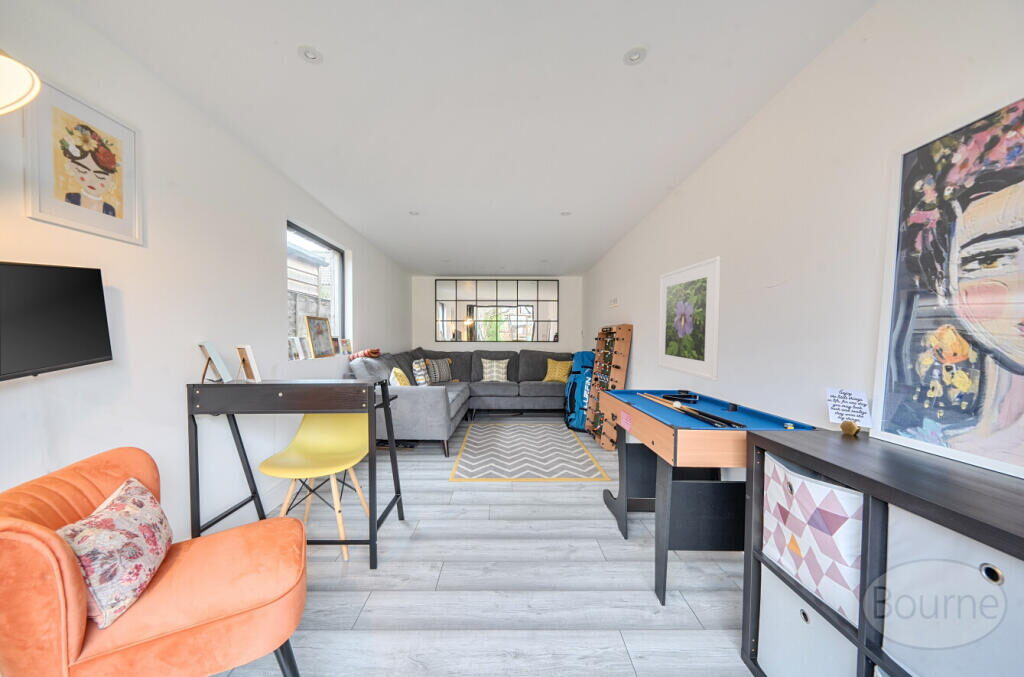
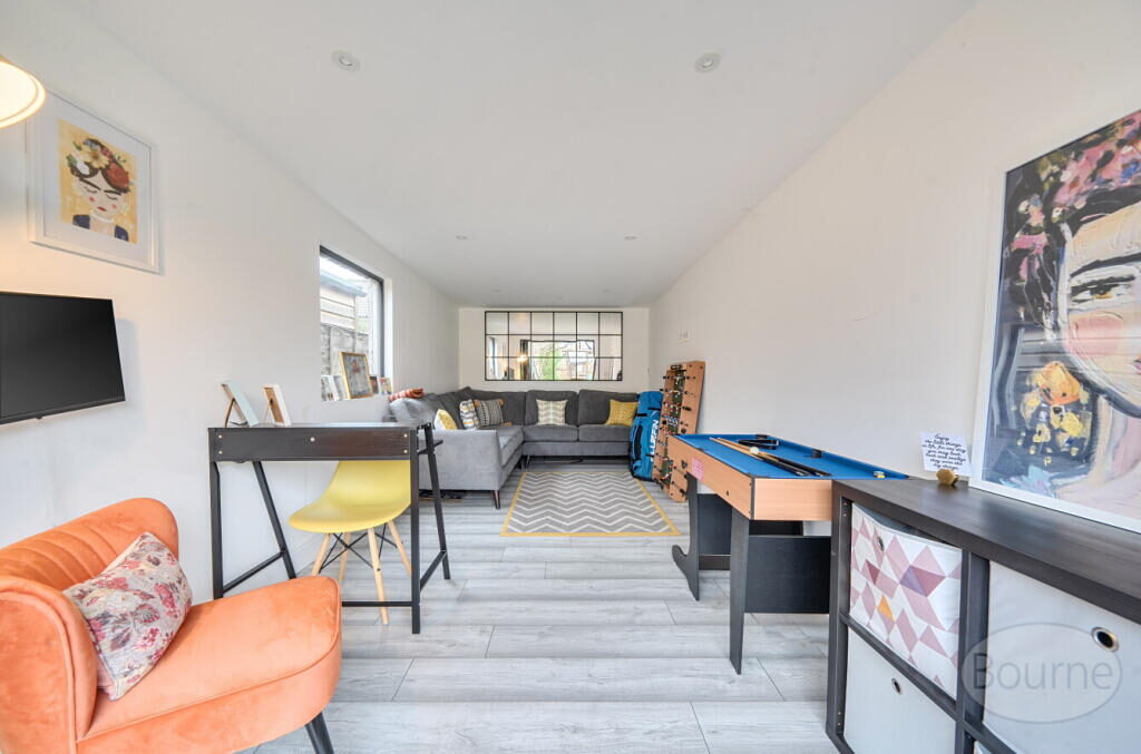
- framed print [657,255,722,382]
